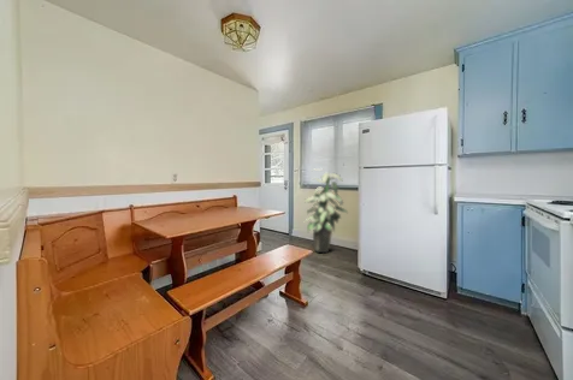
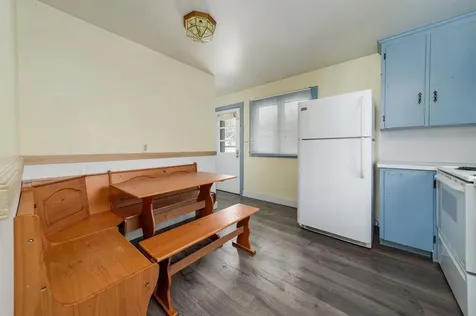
- indoor plant [303,167,349,254]
